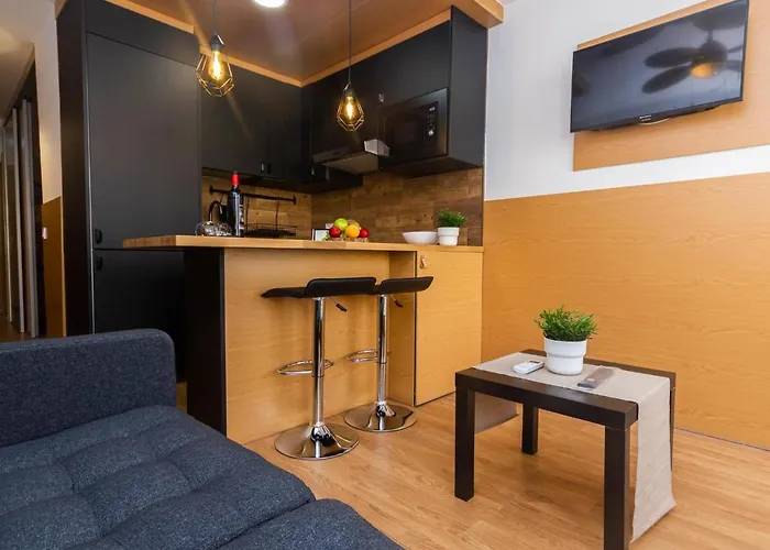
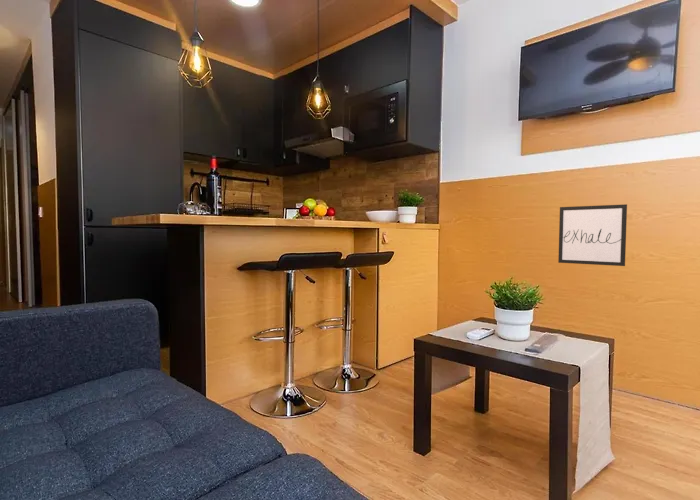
+ wall art [557,203,628,267]
